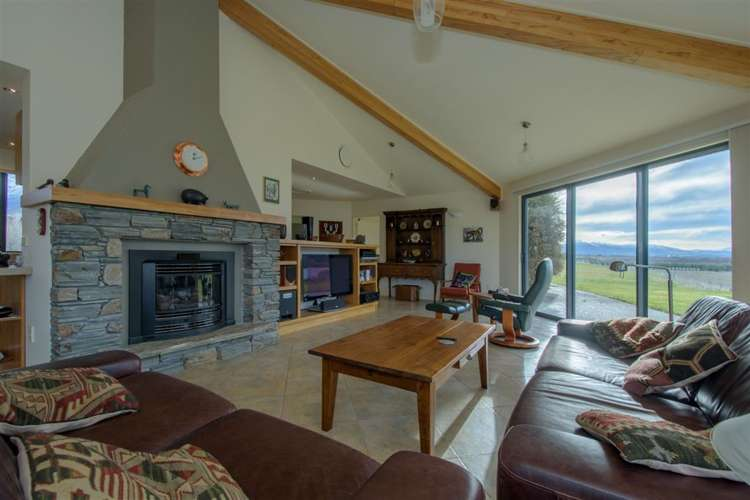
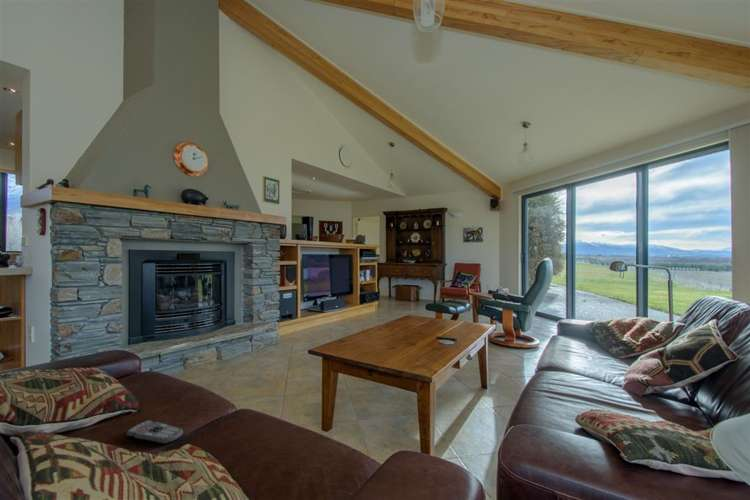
+ remote control [126,419,184,445]
